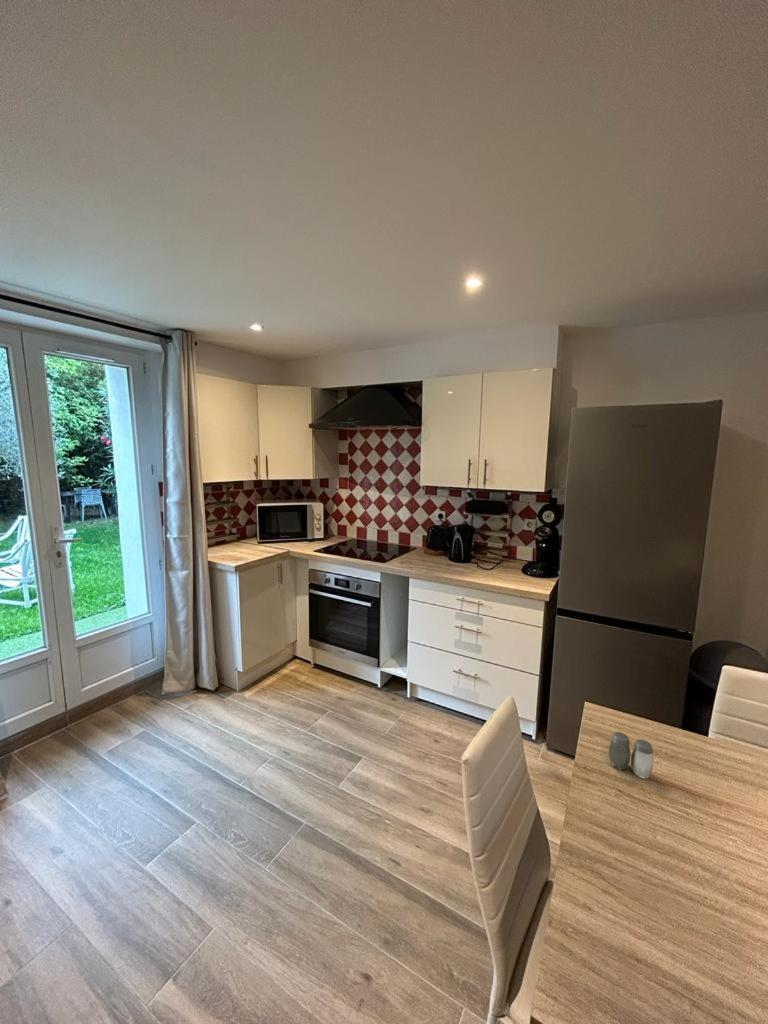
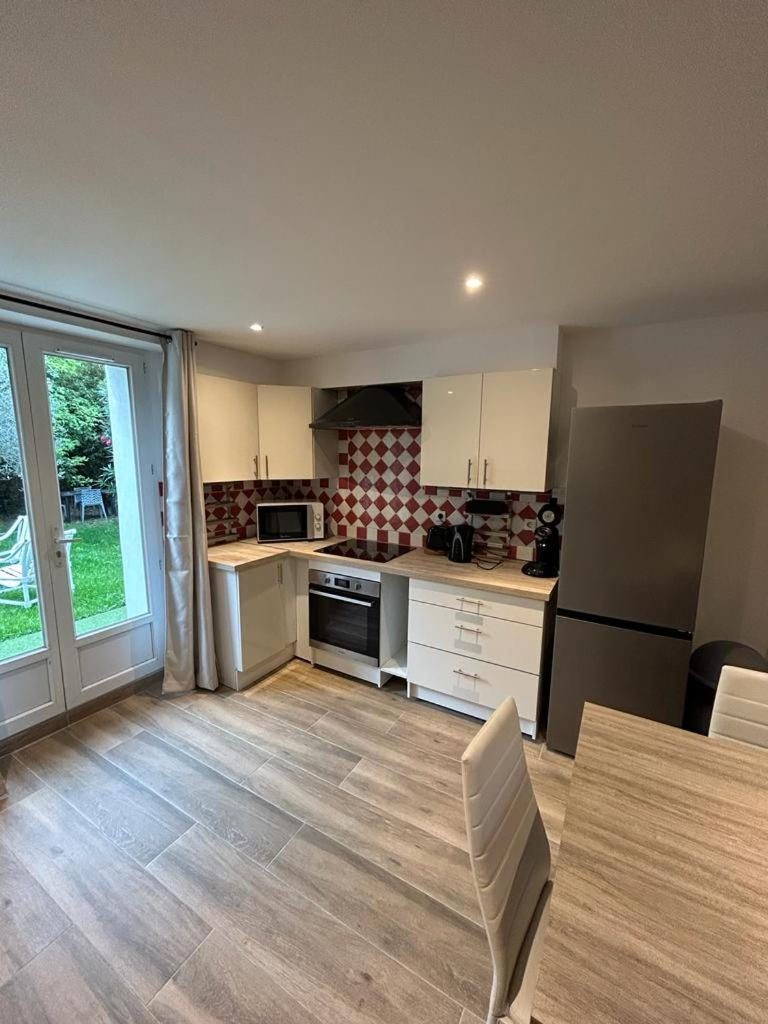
- salt and pepper shaker [608,731,655,779]
